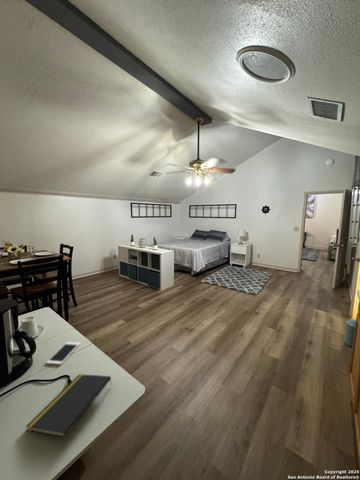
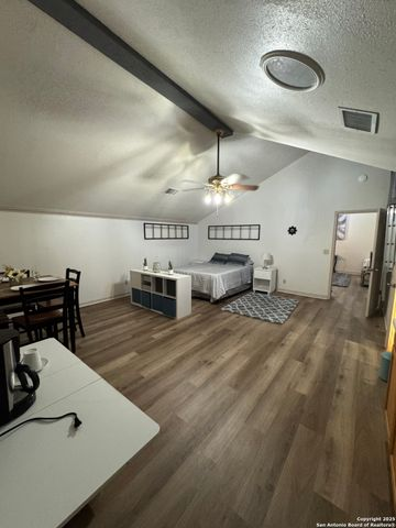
- notepad [25,373,113,438]
- cell phone [45,341,81,366]
